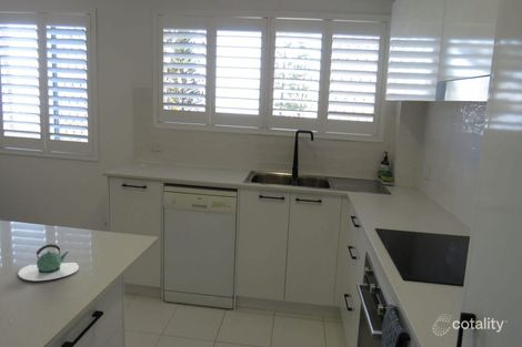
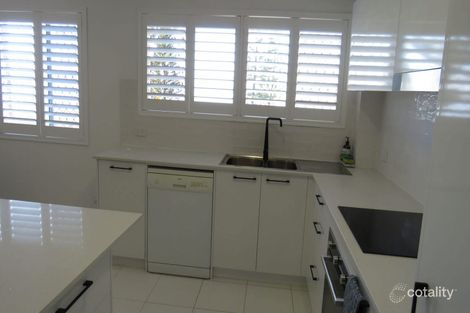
- teapot [17,243,80,282]
